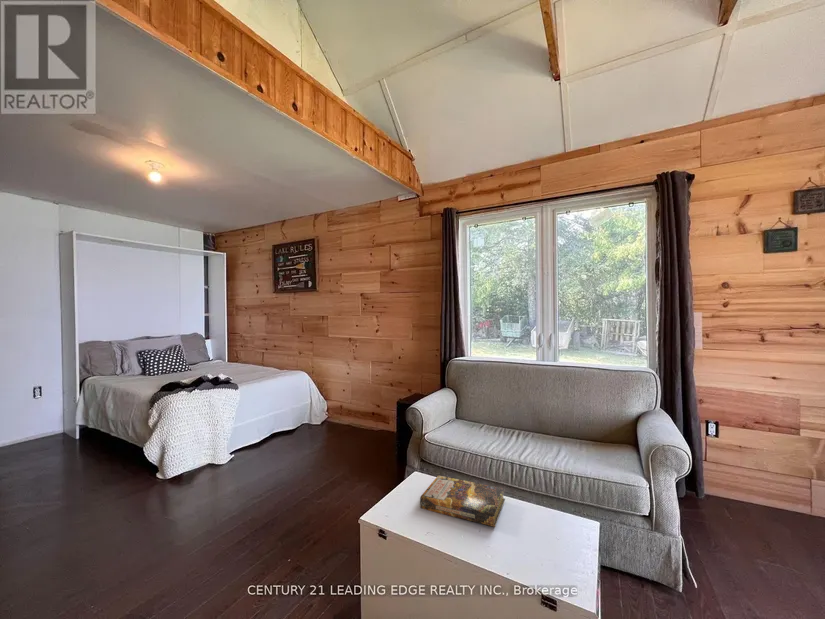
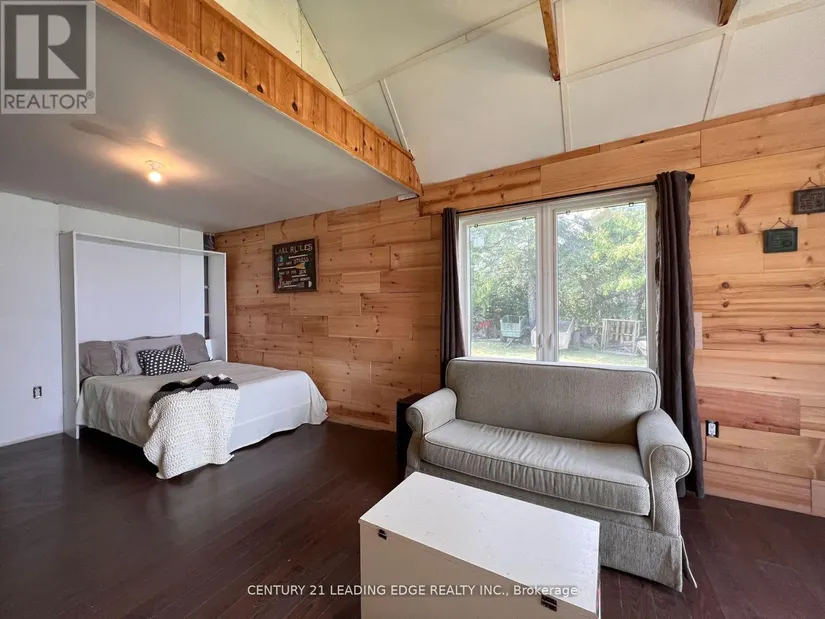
- book [419,475,506,528]
